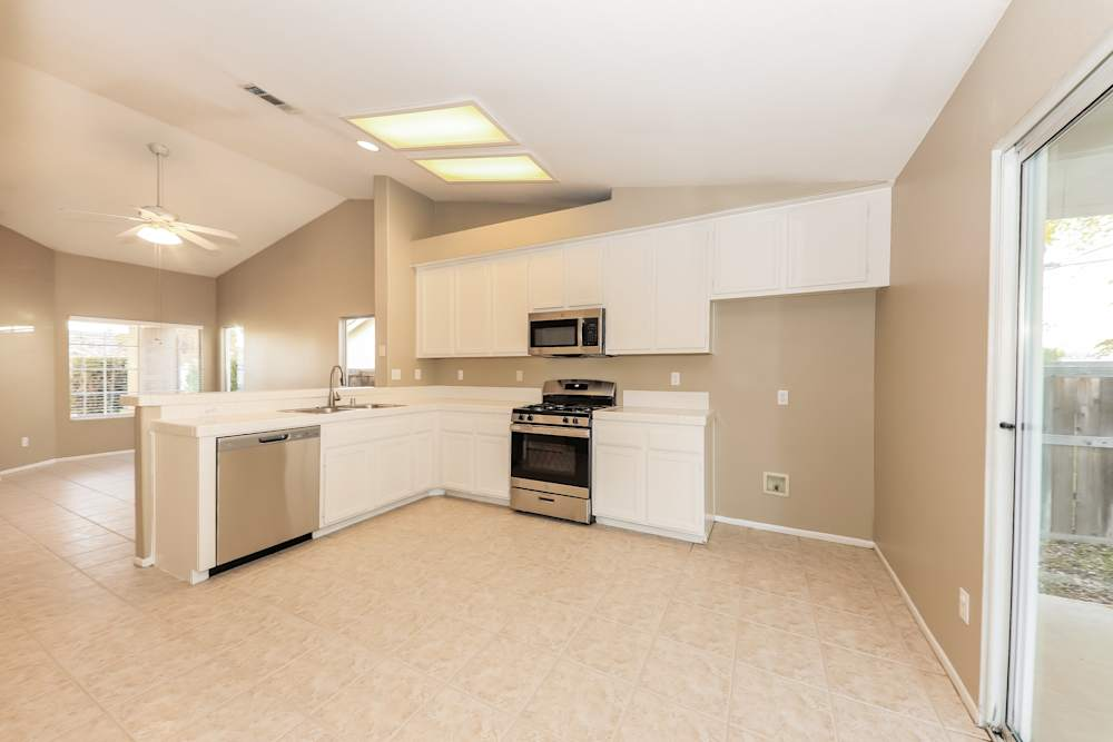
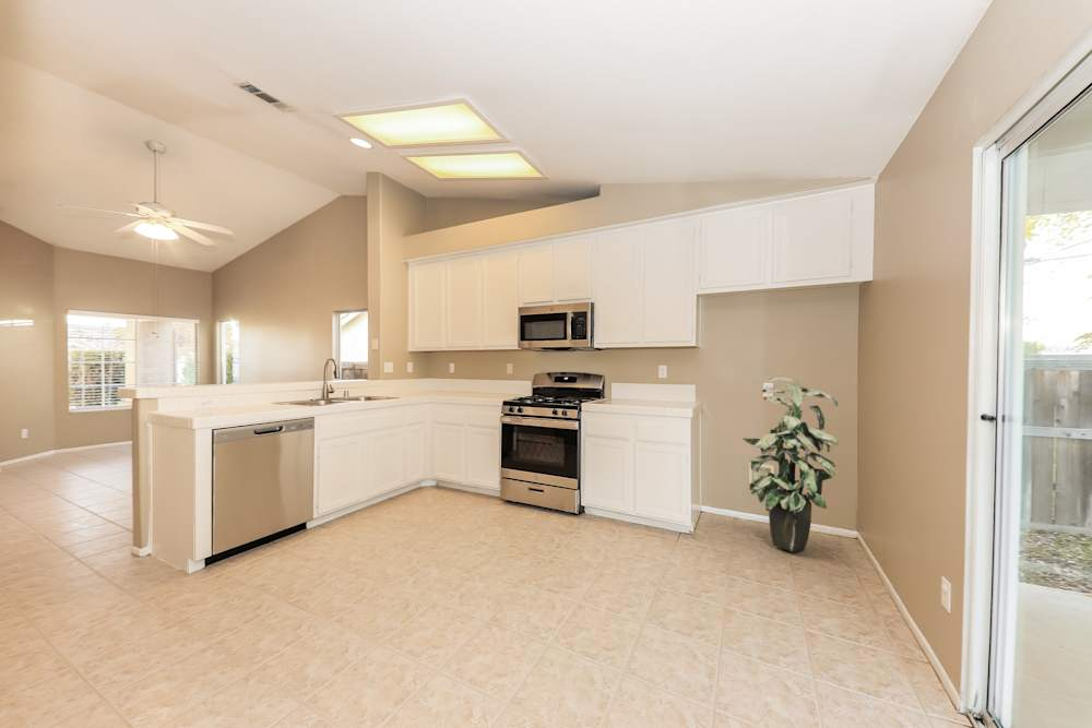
+ indoor plant [741,375,840,553]
